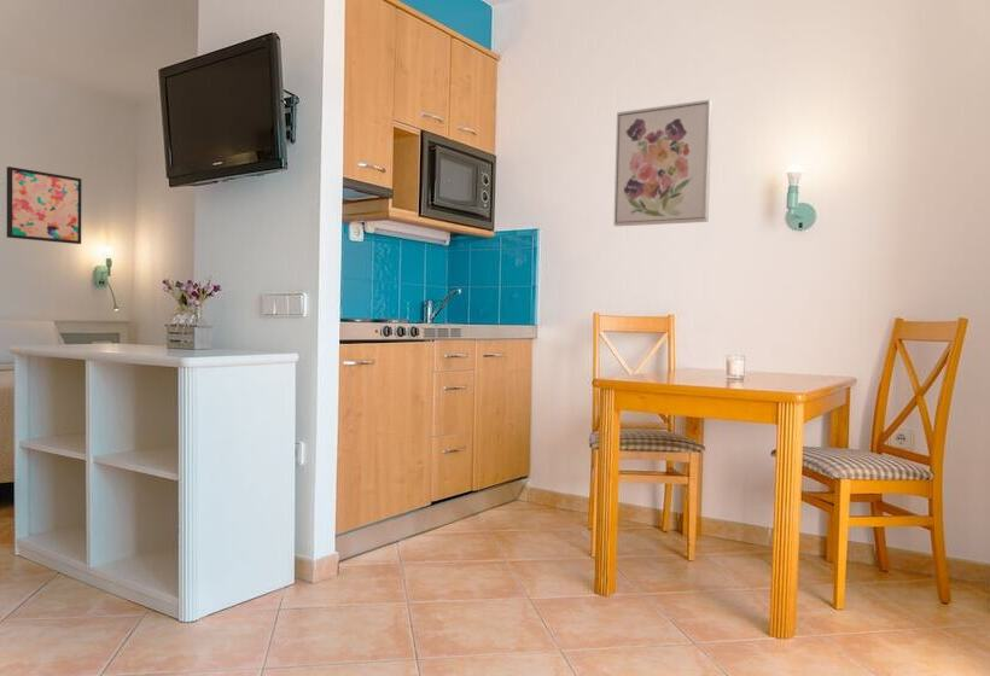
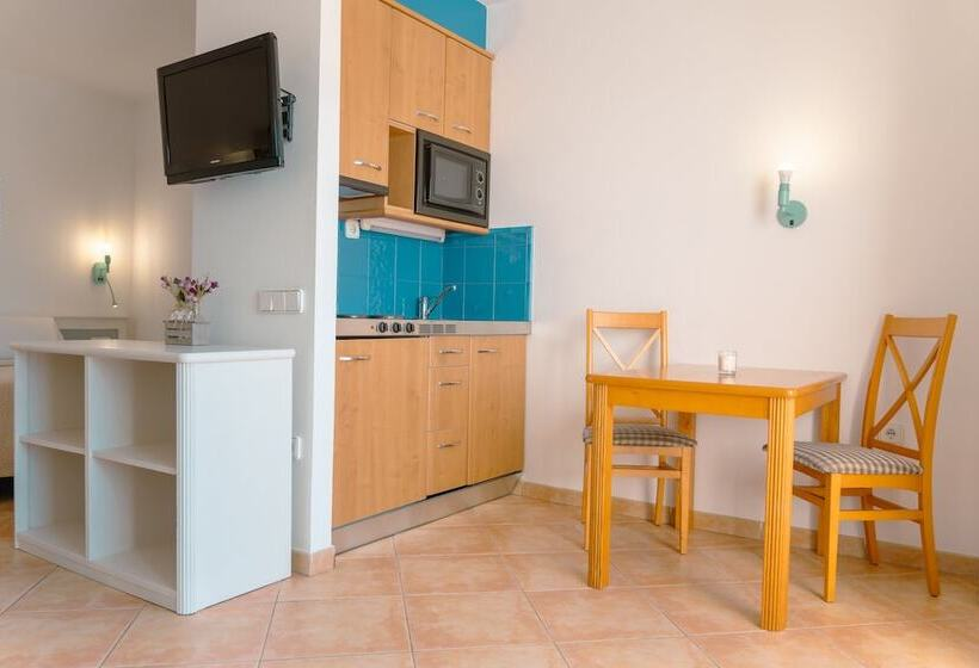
- wall art [612,99,714,227]
- wall art [6,165,82,245]
